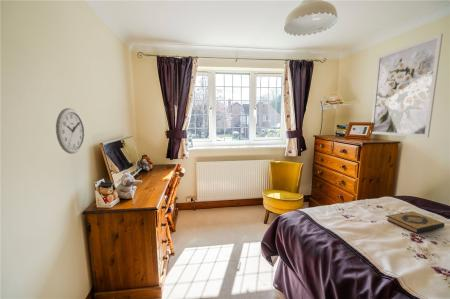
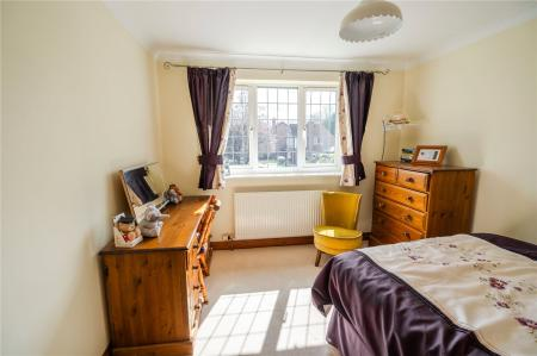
- wall clock [55,107,86,155]
- wall art [371,33,444,138]
- hardback book [386,210,445,234]
